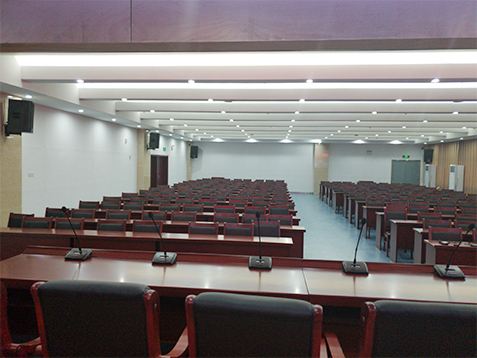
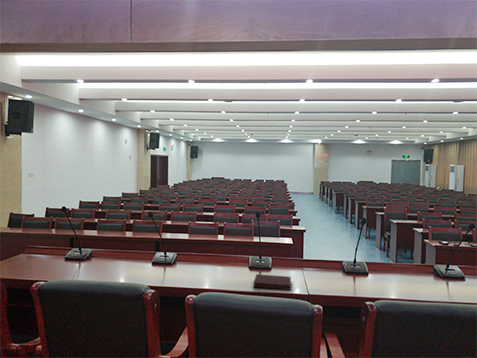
+ notebook [252,273,292,291]
